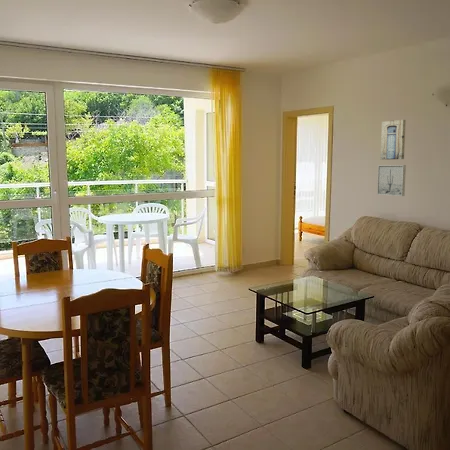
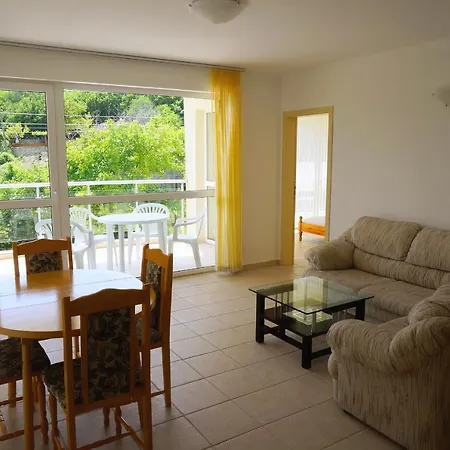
- wall art [376,164,407,197]
- wall art [380,119,407,161]
